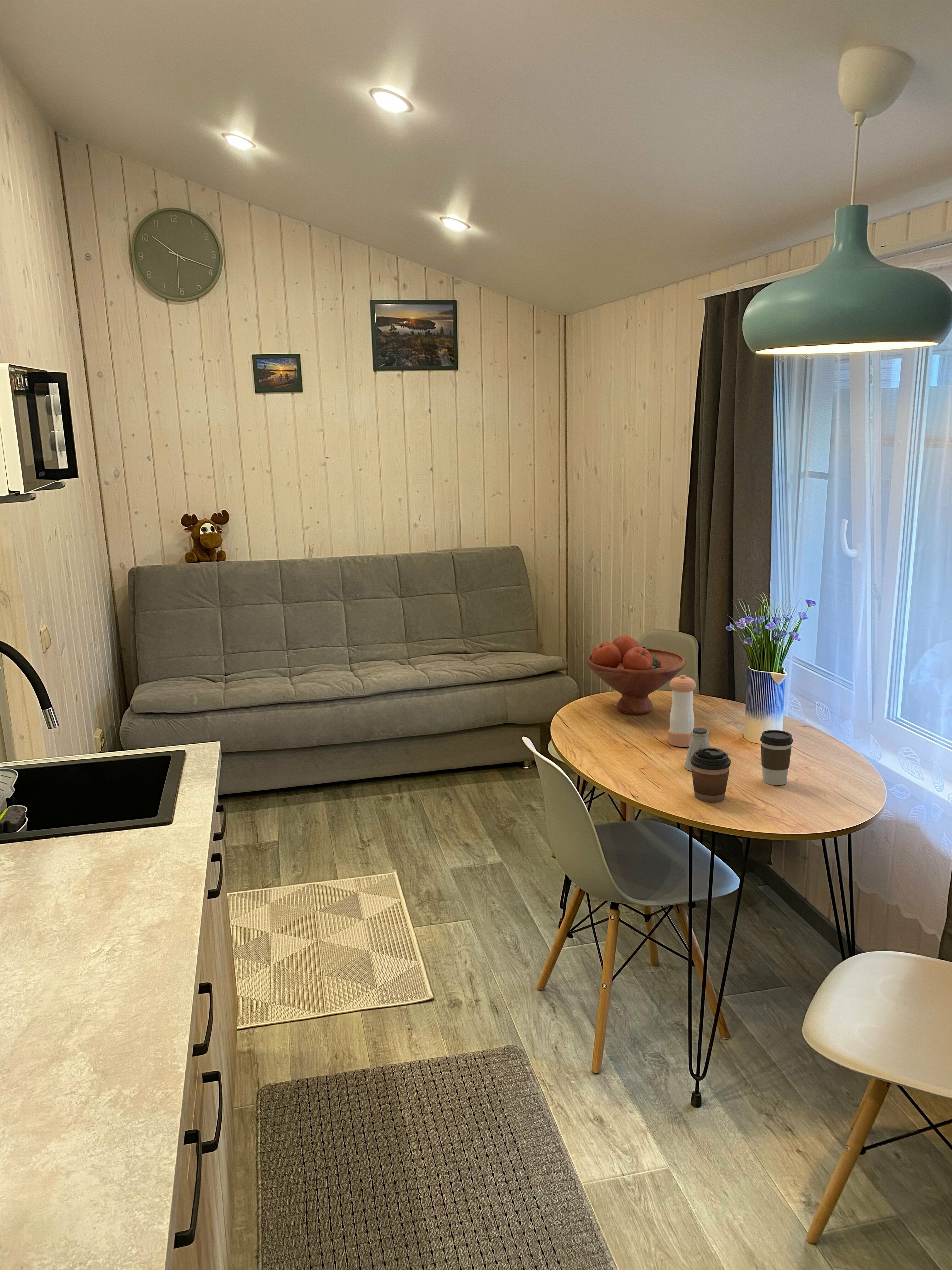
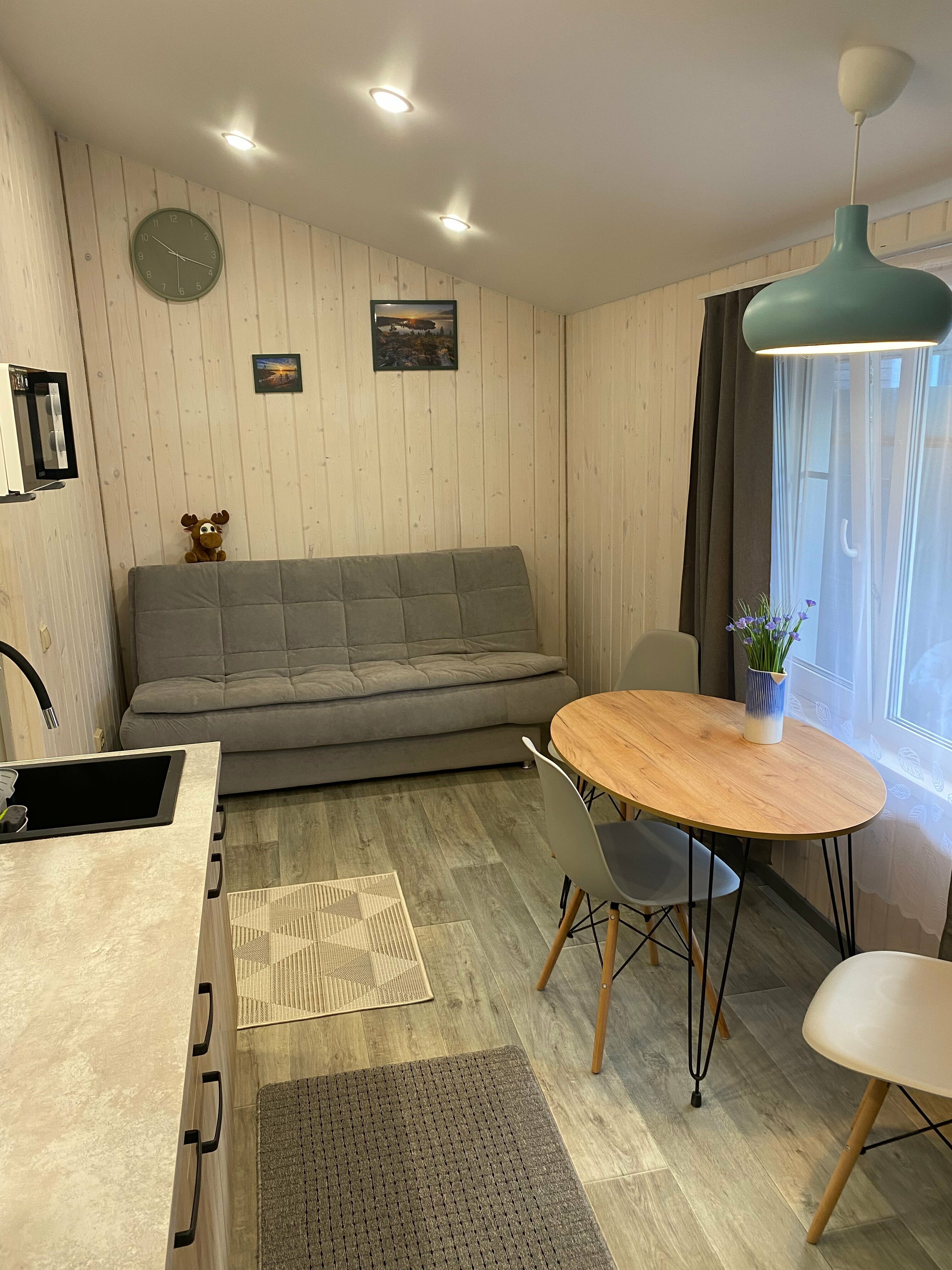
- pepper shaker [668,674,696,747]
- coffee cup [760,730,793,786]
- coffee cup [690,747,731,803]
- saltshaker [684,727,710,771]
- fruit bowl [585,635,687,714]
